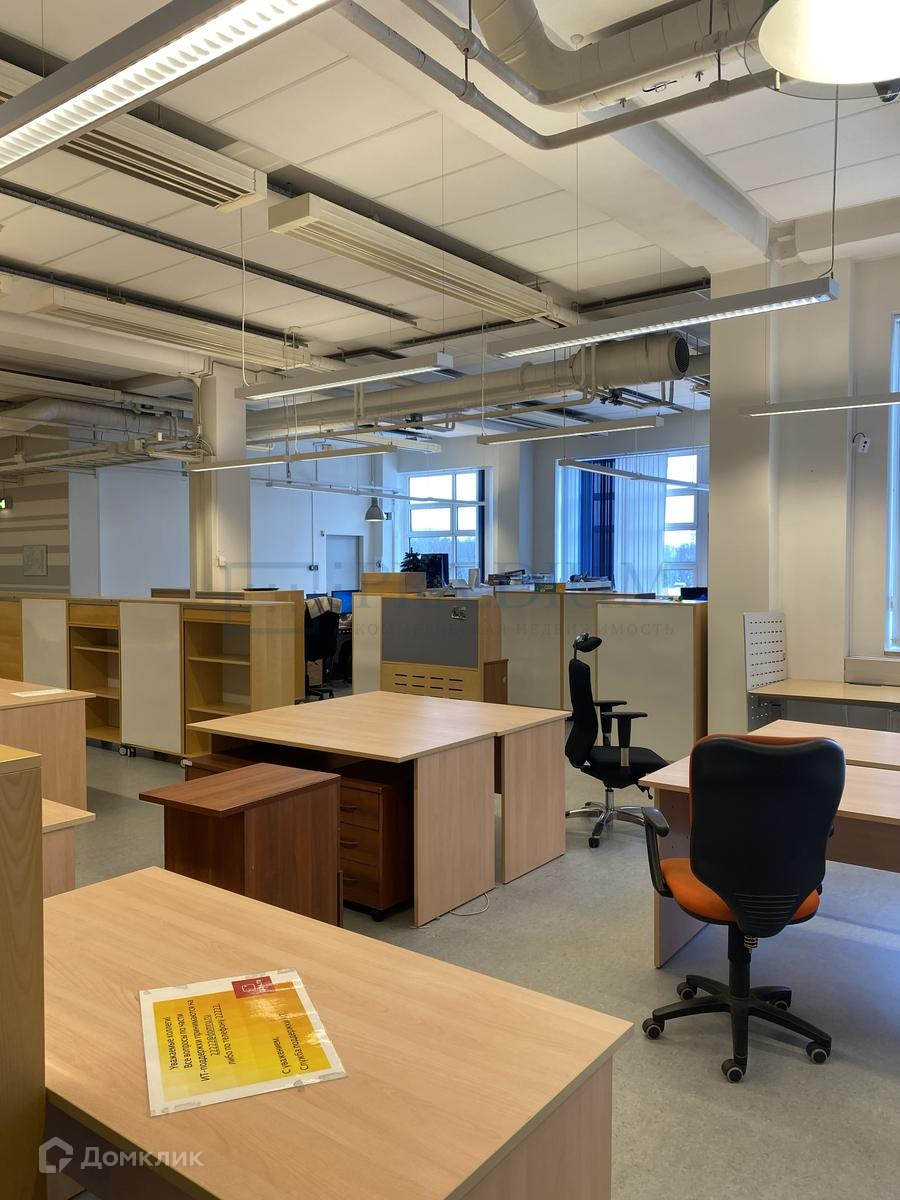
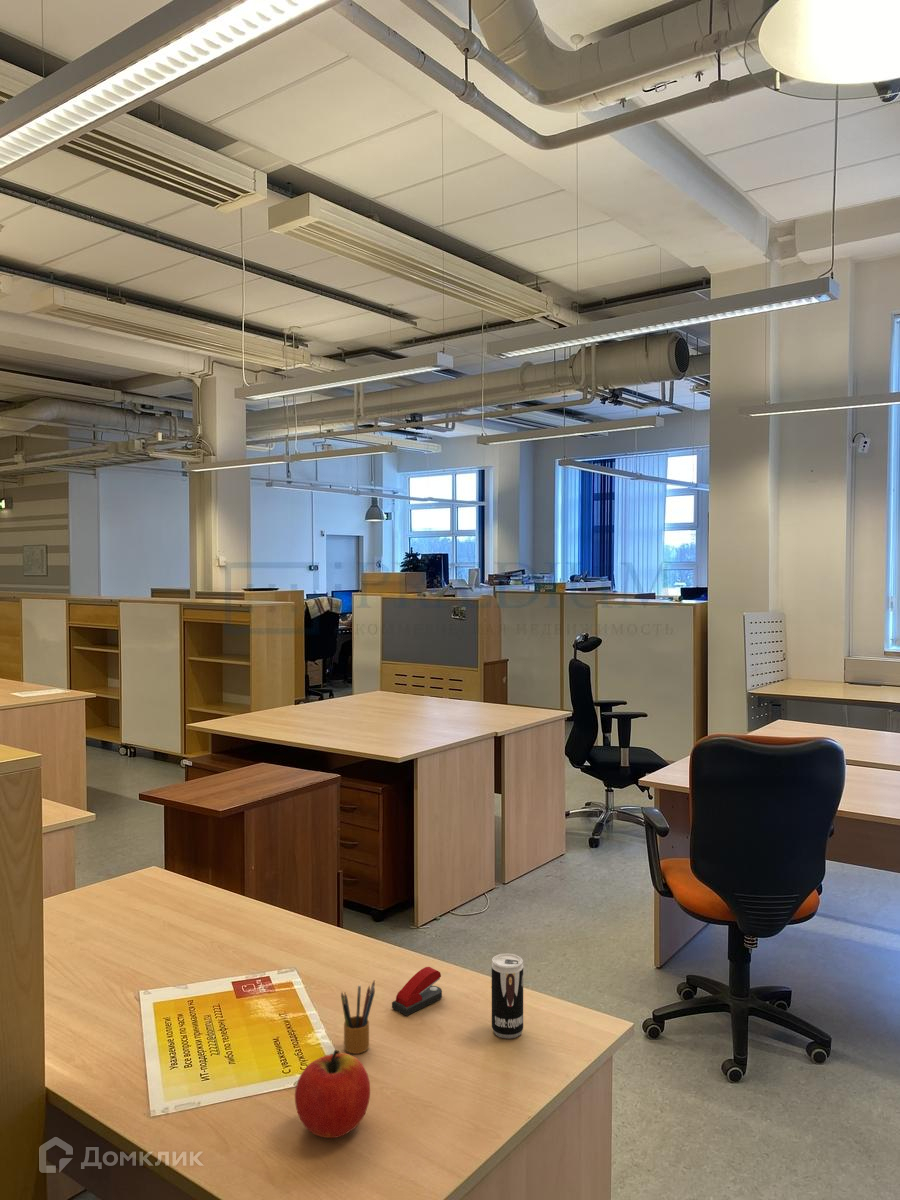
+ stapler [391,966,443,1017]
+ beverage can [491,952,524,1039]
+ pencil box [340,979,376,1055]
+ apple [294,1049,371,1139]
